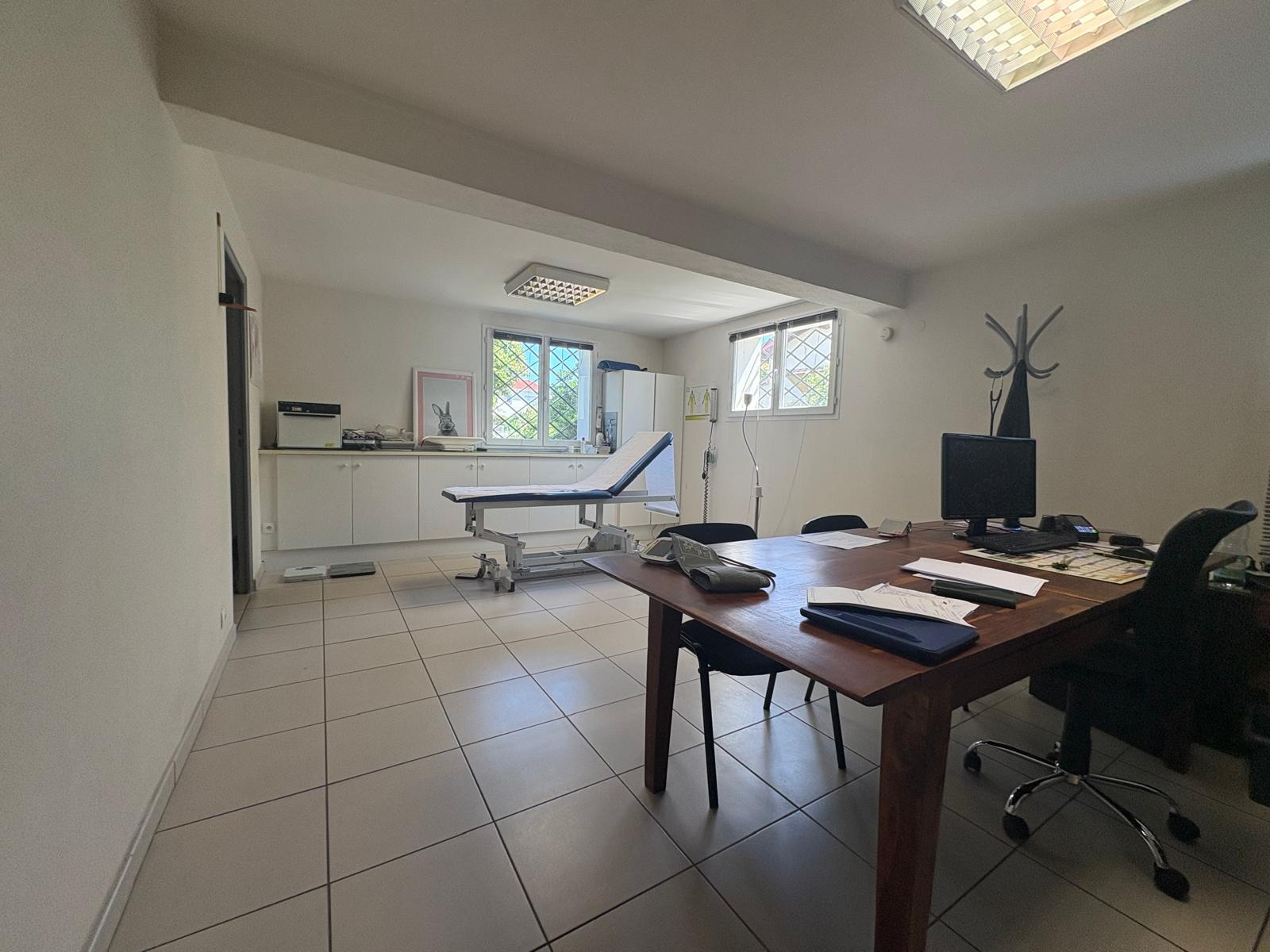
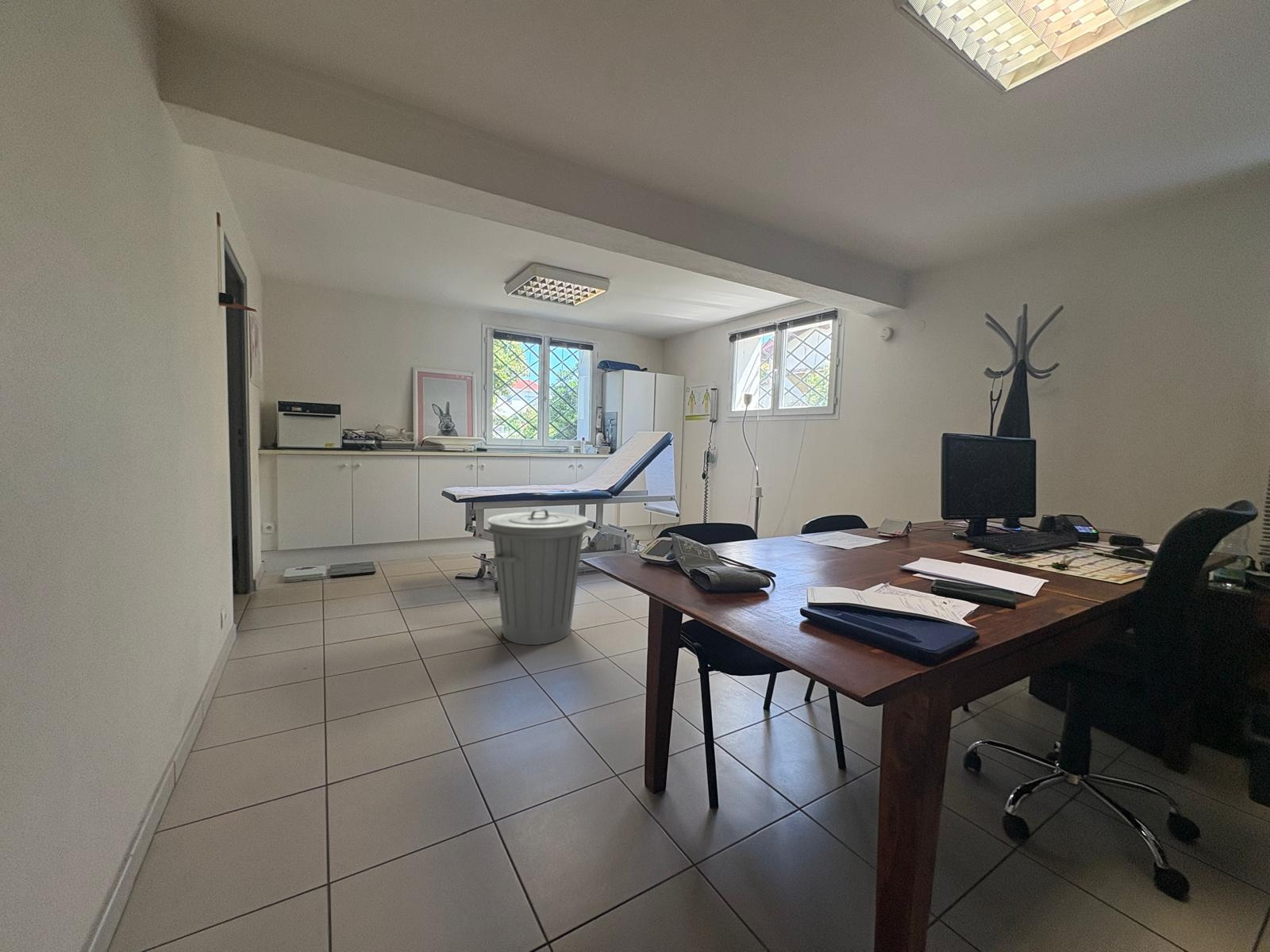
+ trash can [486,509,590,646]
